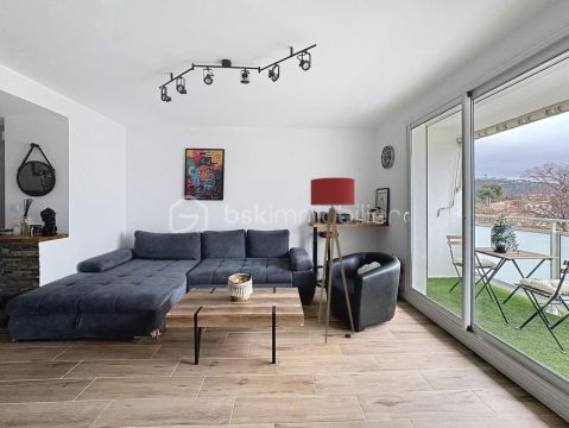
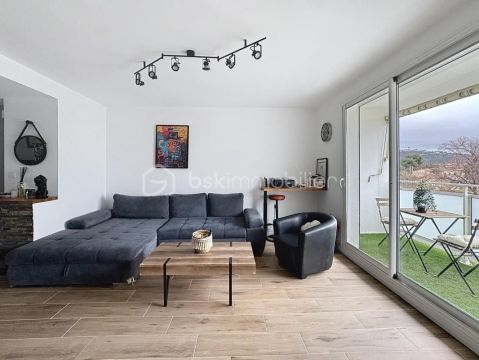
- floor lamp [309,176,355,345]
